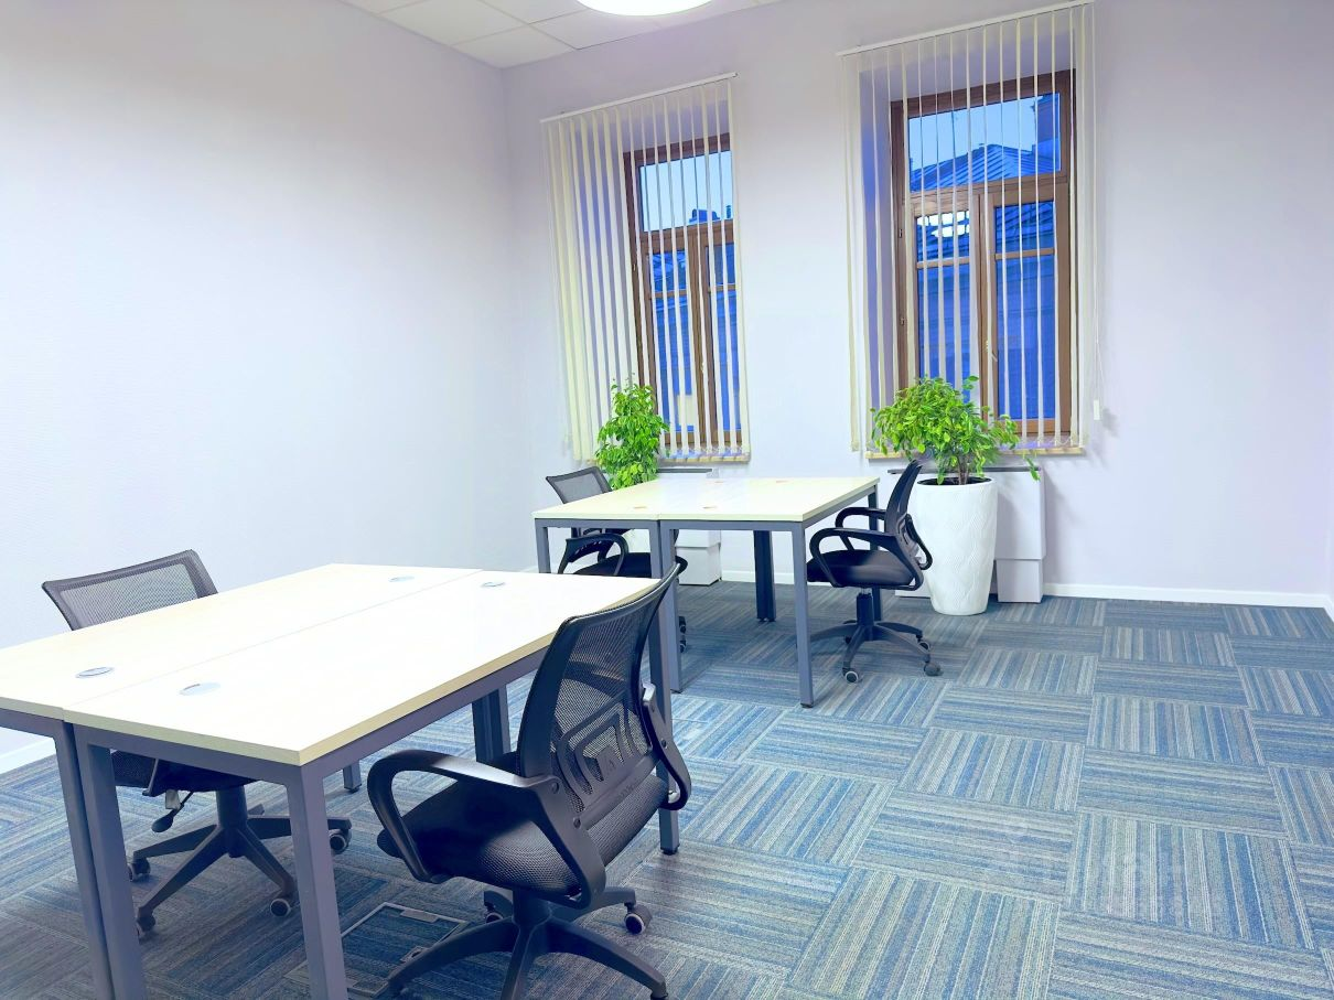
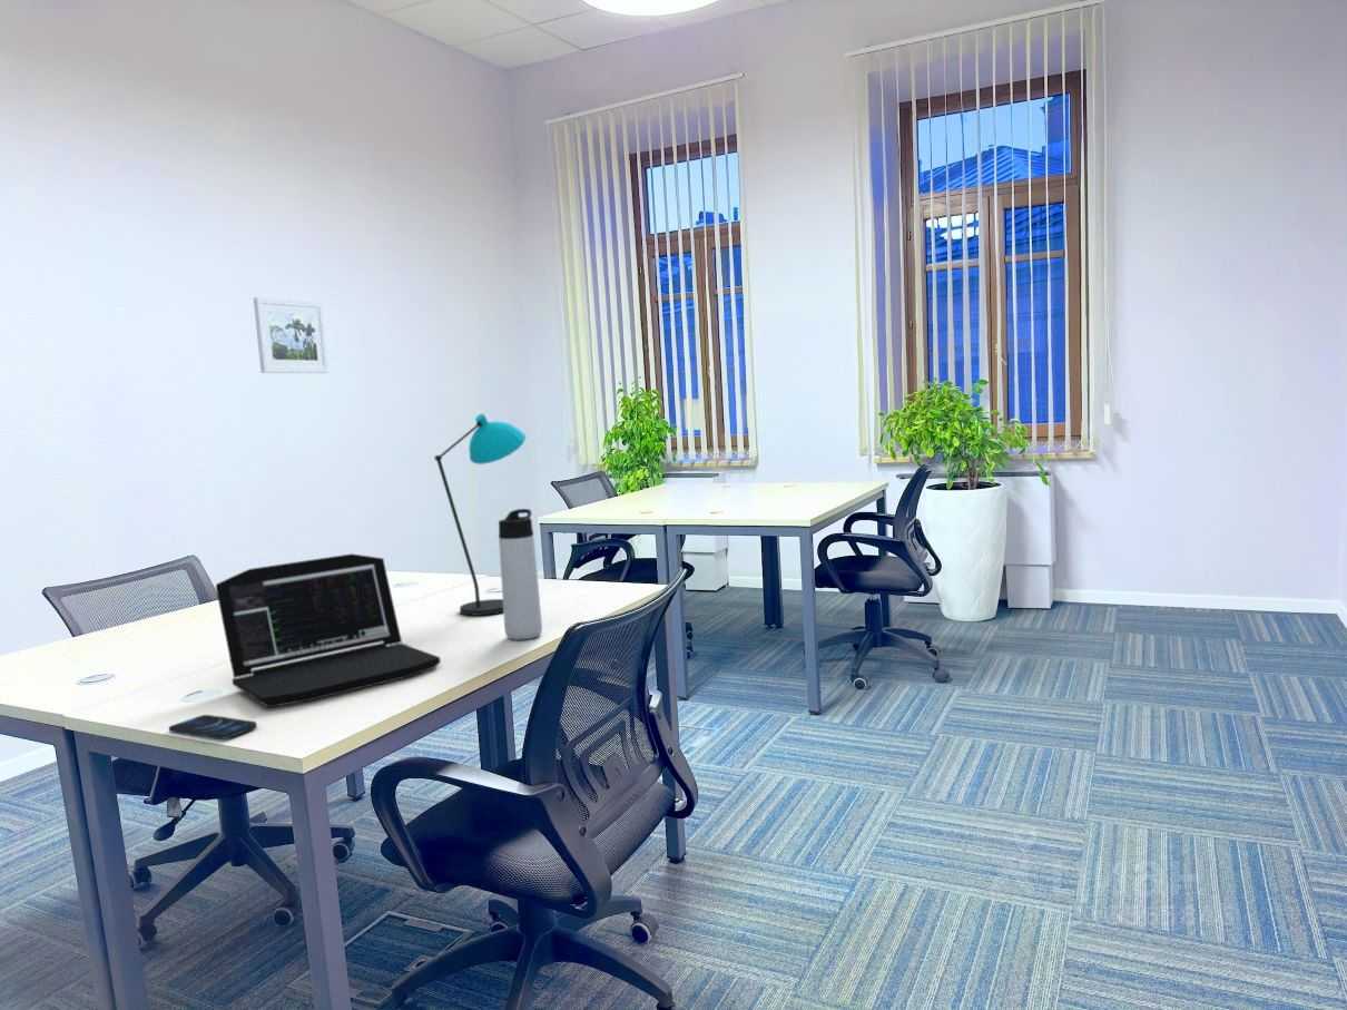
+ smartphone [168,714,258,741]
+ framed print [253,296,331,374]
+ desk lamp [434,413,527,617]
+ thermos bottle [498,508,543,640]
+ laptop [215,552,442,708]
